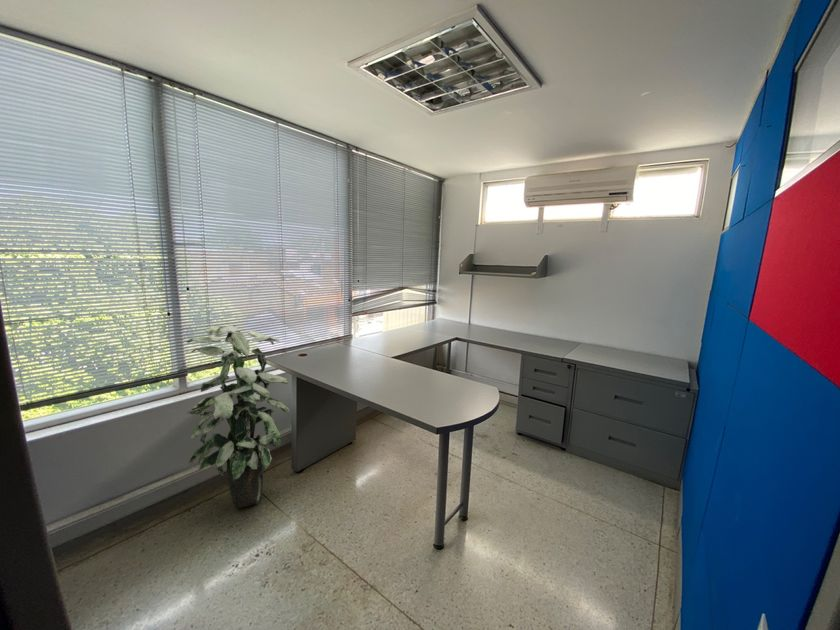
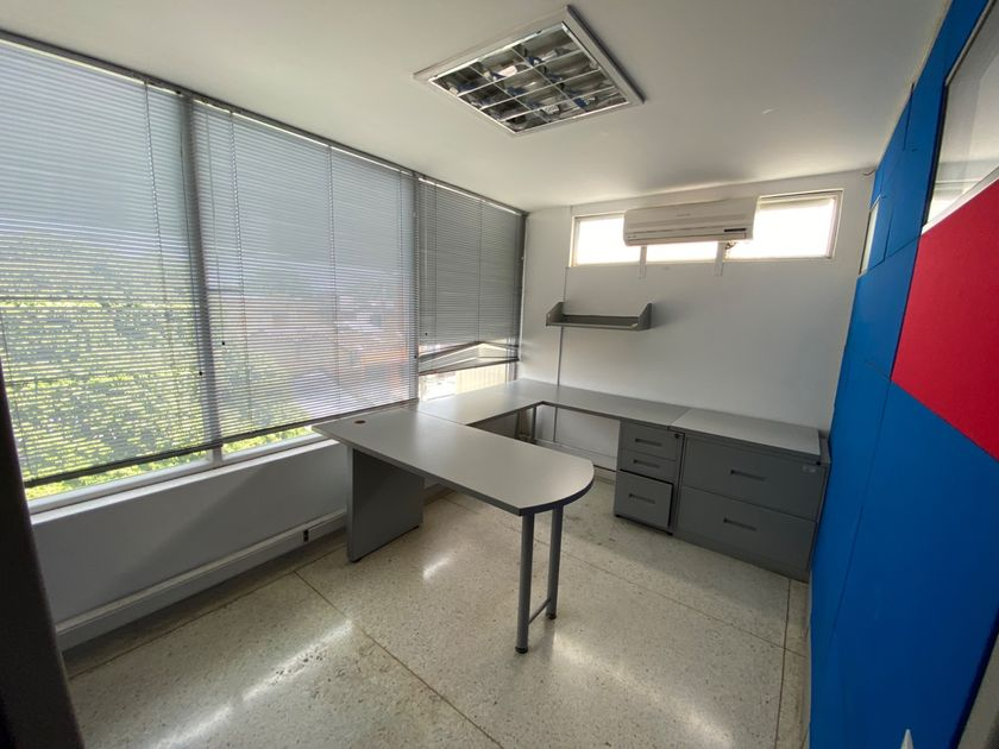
- indoor plant [185,324,291,509]
